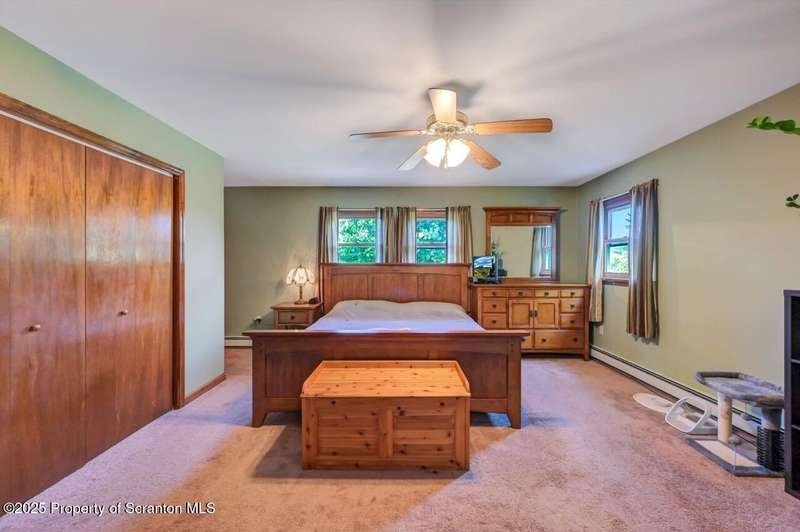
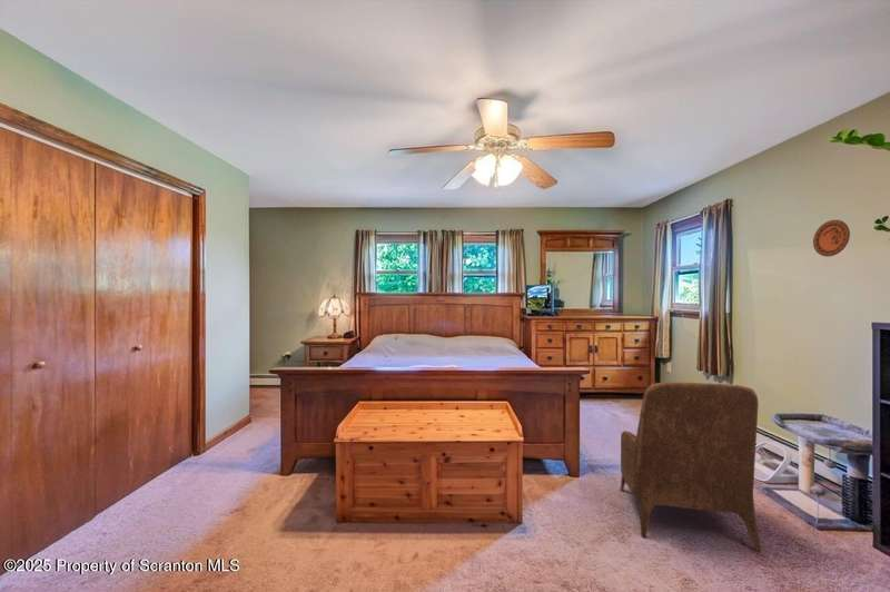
+ armchair [620,381,762,552]
+ decorative plate [812,219,851,258]
